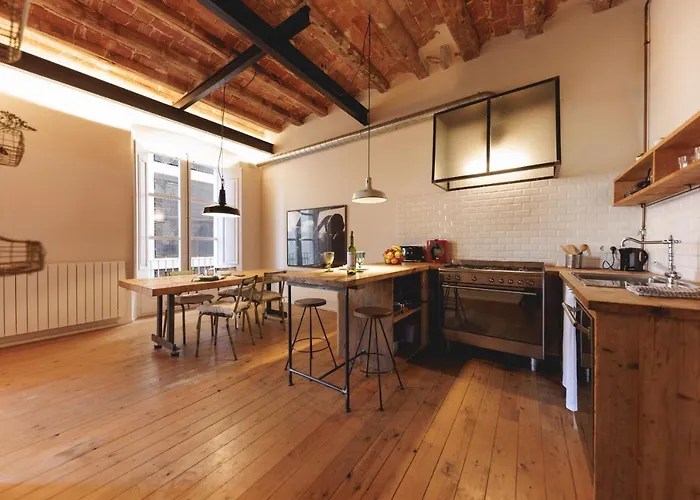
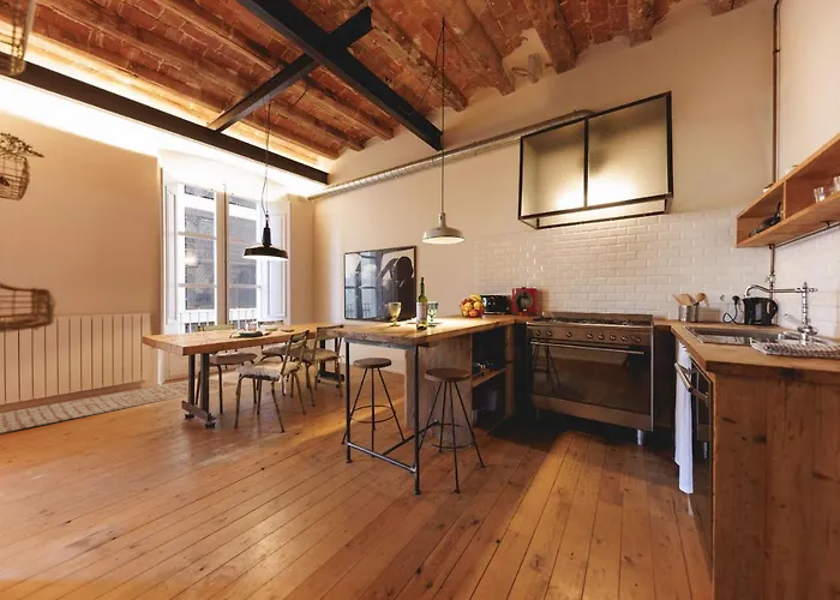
+ rug [0,378,238,434]
